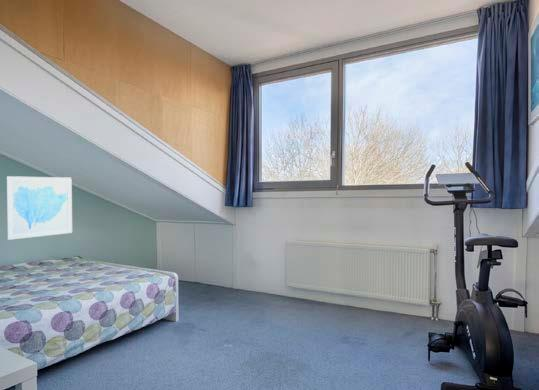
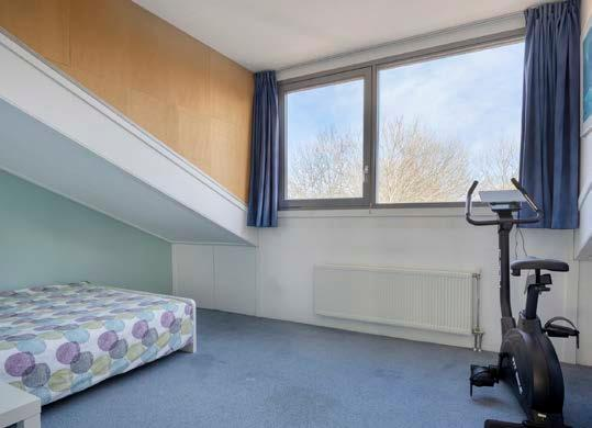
- wall art [5,175,73,241]
